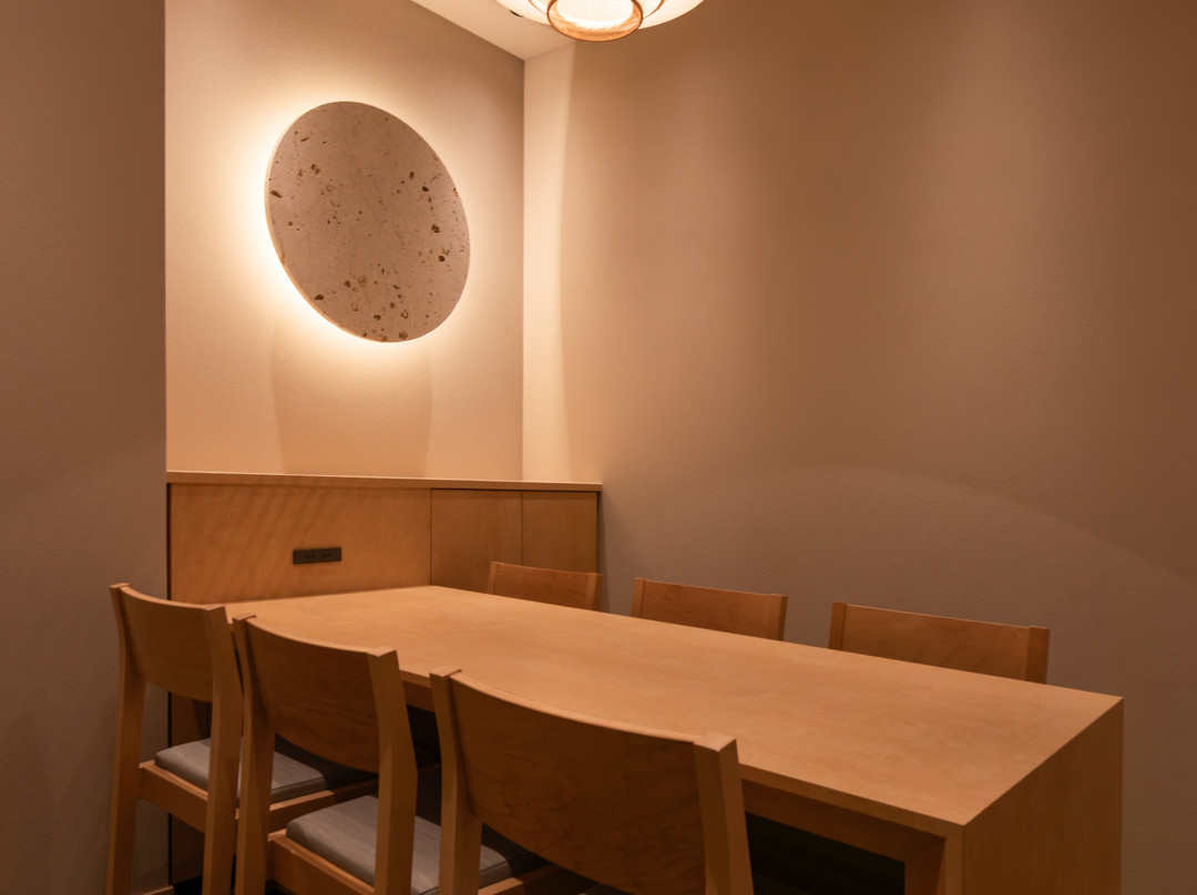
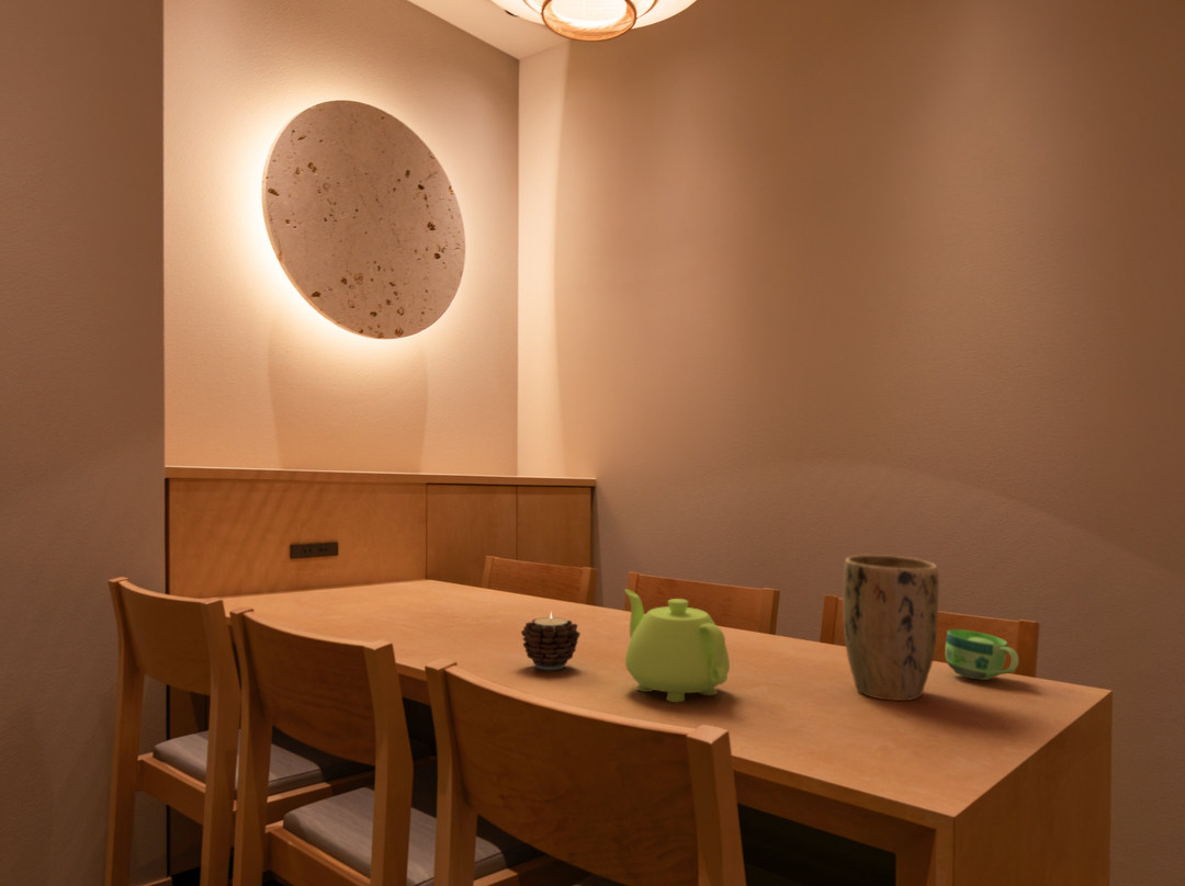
+ cup [945,628,1019,681]
+ plant pot [842,554,940,702]
+ candle [520,611,582,671]
+ teapot [623,588,731,703]
